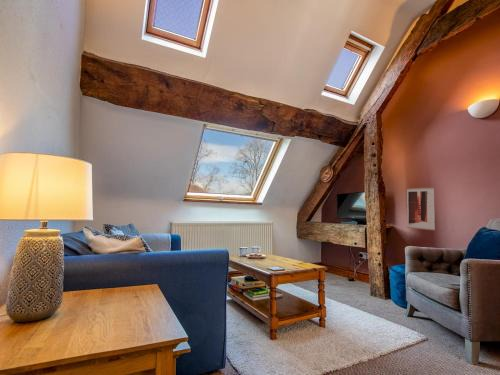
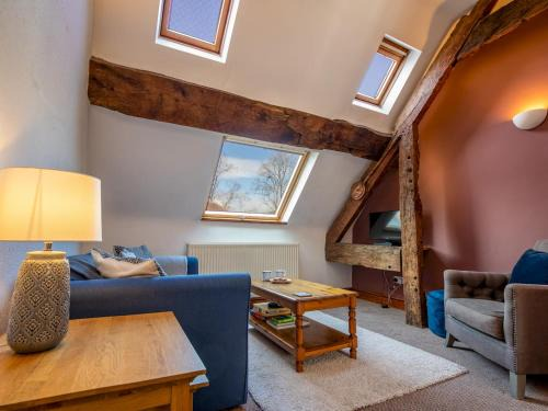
- wall art [406,186,436,231]
